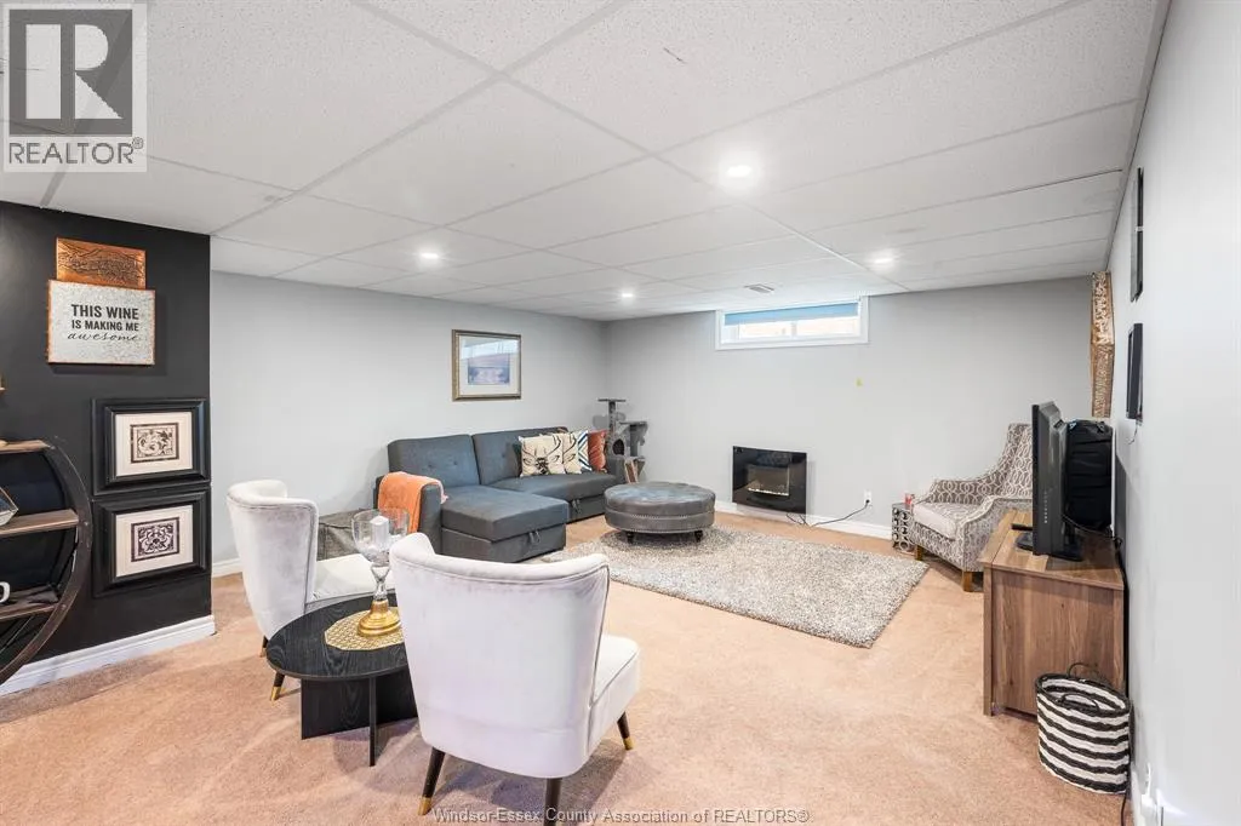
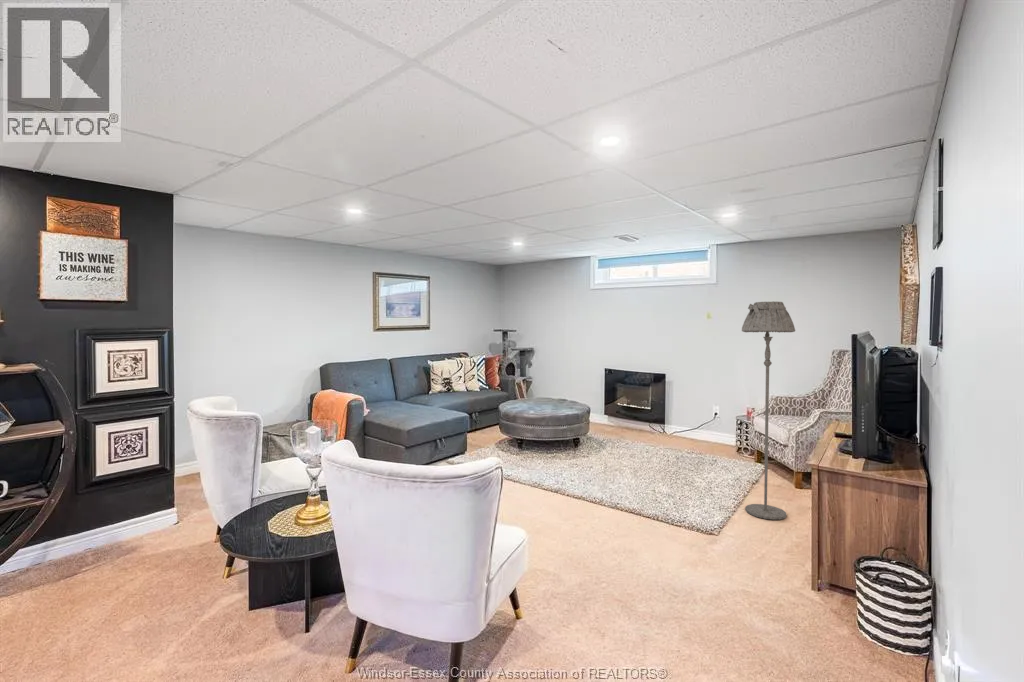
+ floor lamp [741,301,796,521]
